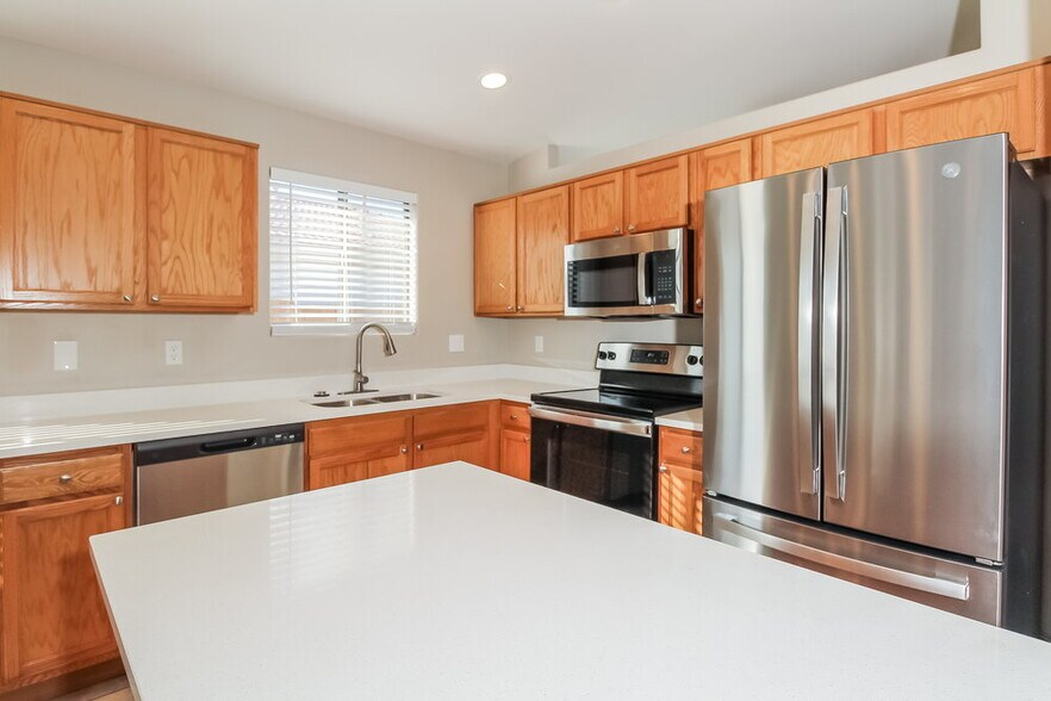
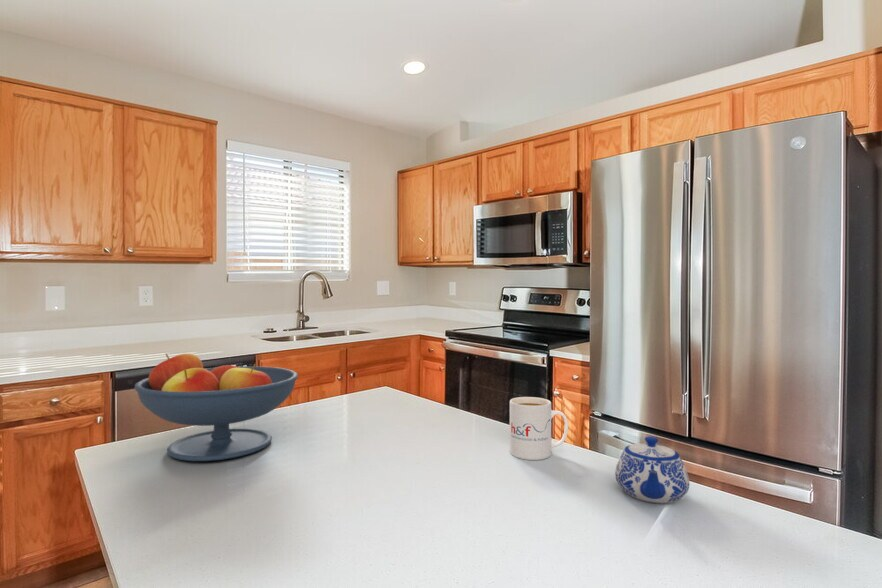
+ mug [509,396,569,461]
+ teapot [614,436,690,504]
+ fruit bowl [134,353,299,462]
